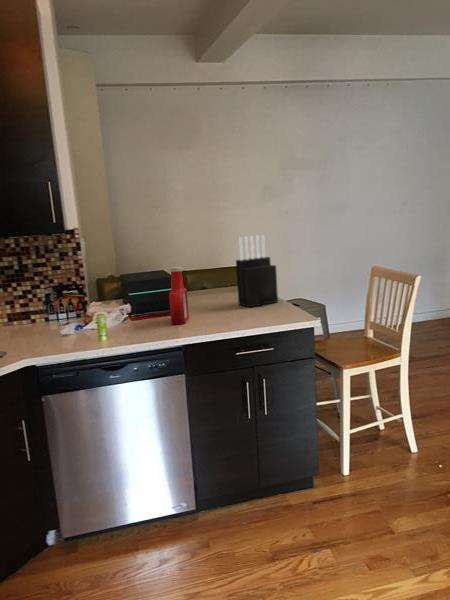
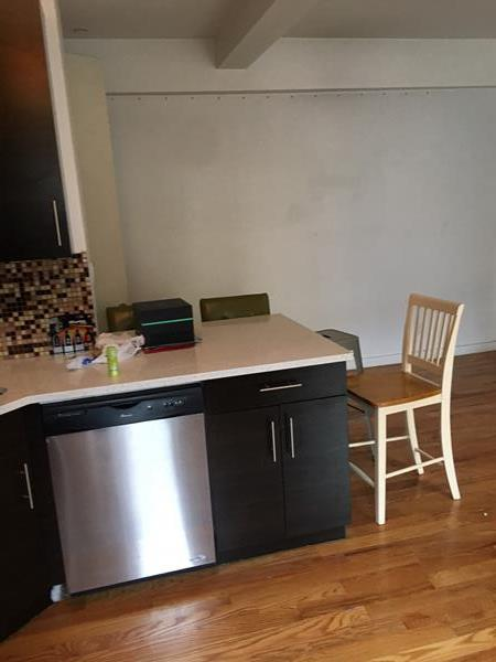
- soap bottle [168,266,190,325]
- knife block [235,234,279,308]
